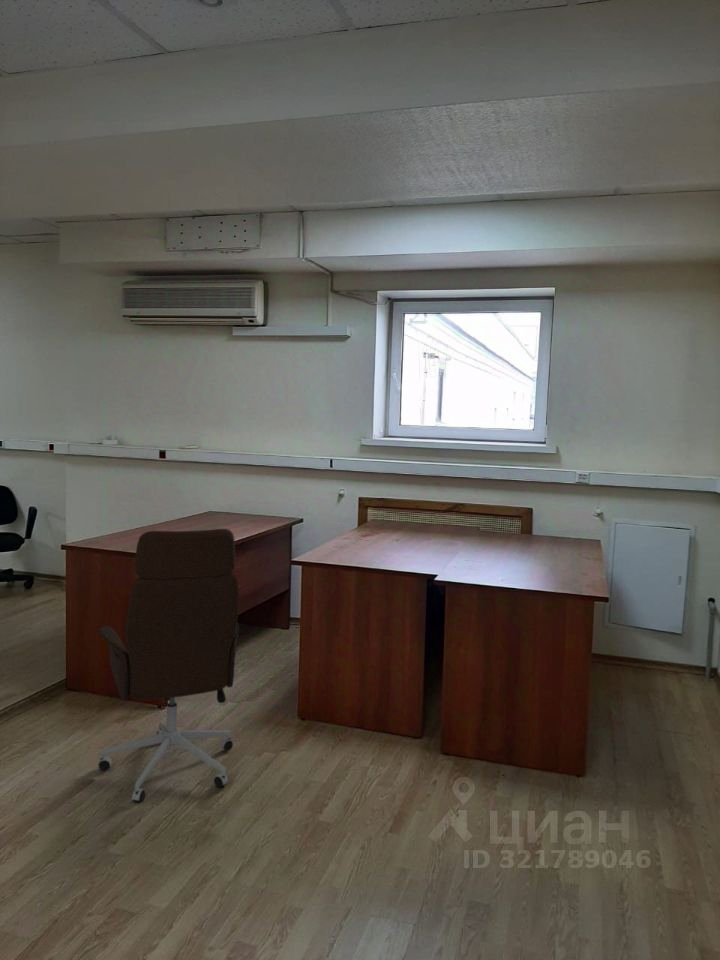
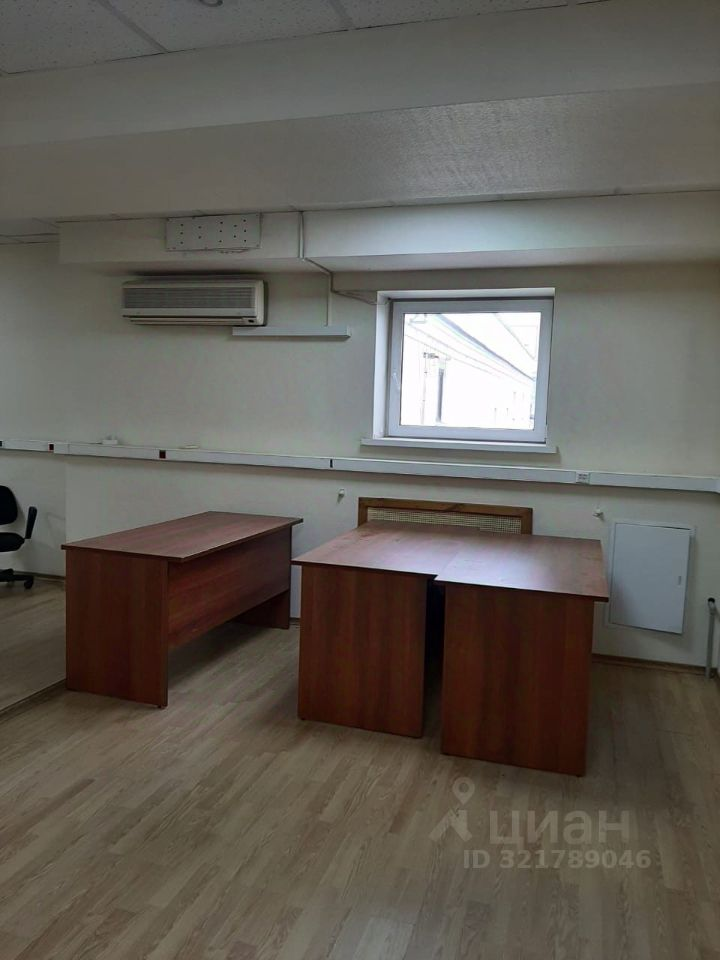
- office chair [97,528,240,803]
